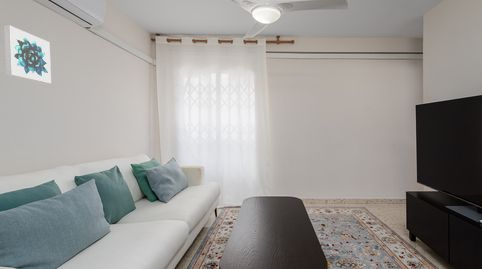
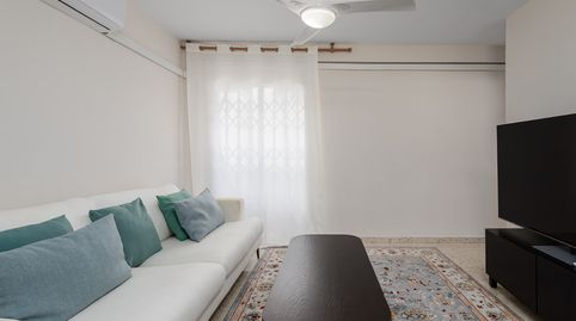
- wall art [3,24,52,84]
